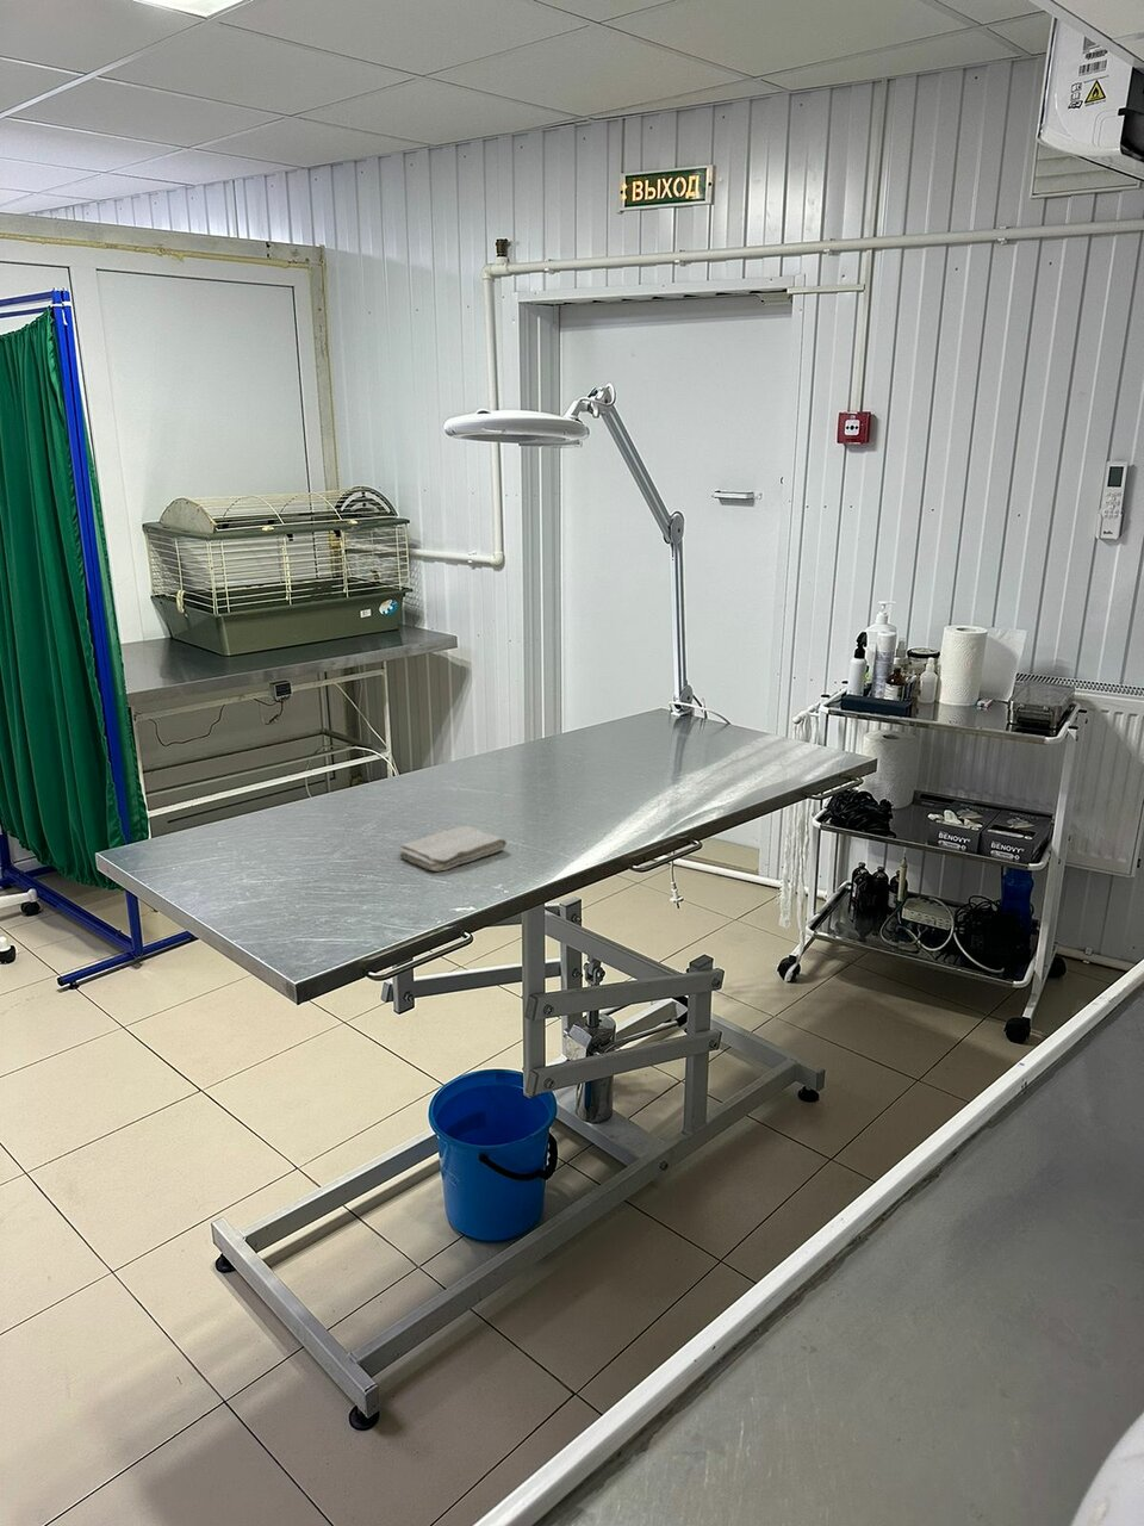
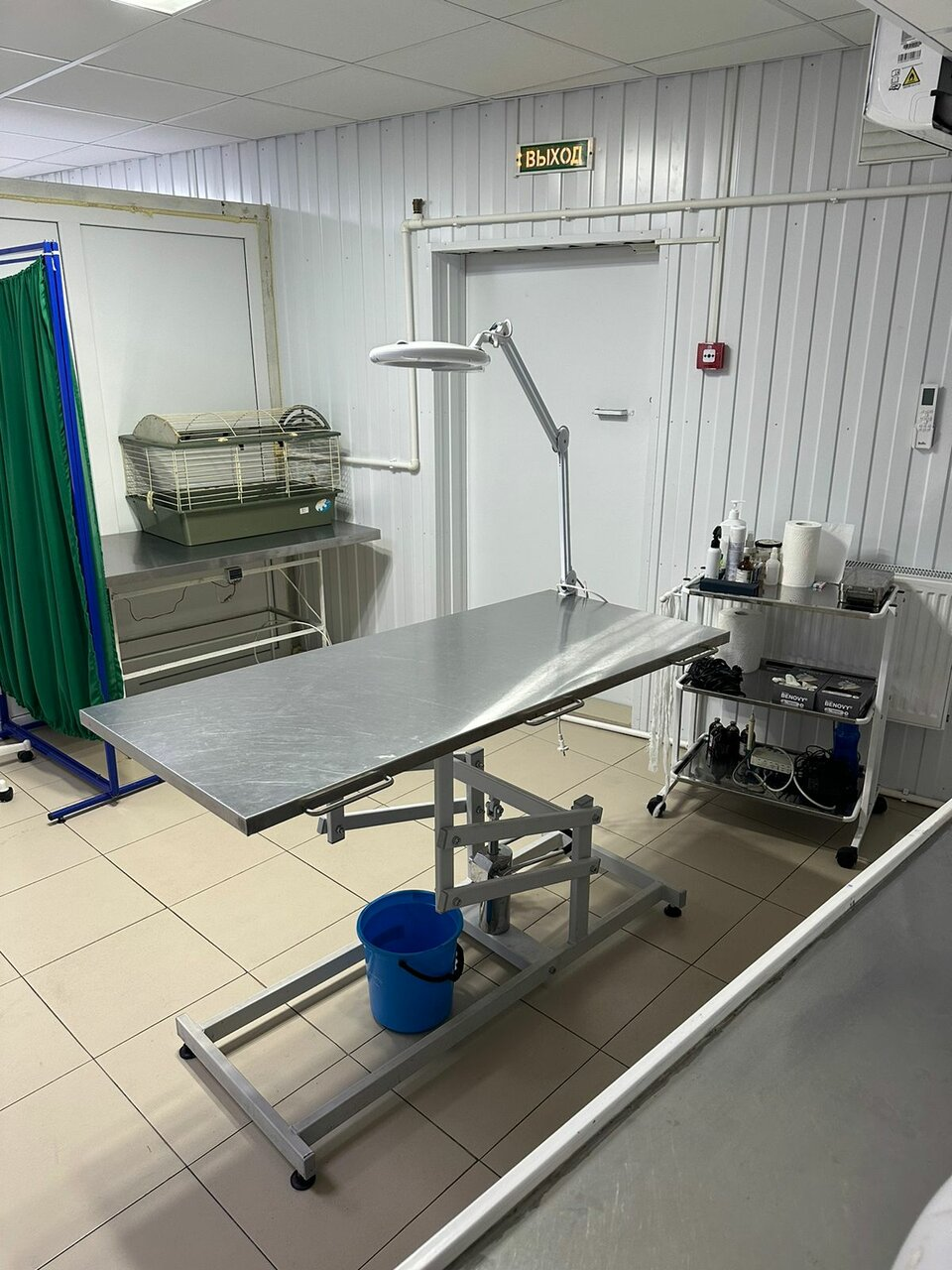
- washcloth [398,825,507,872]
